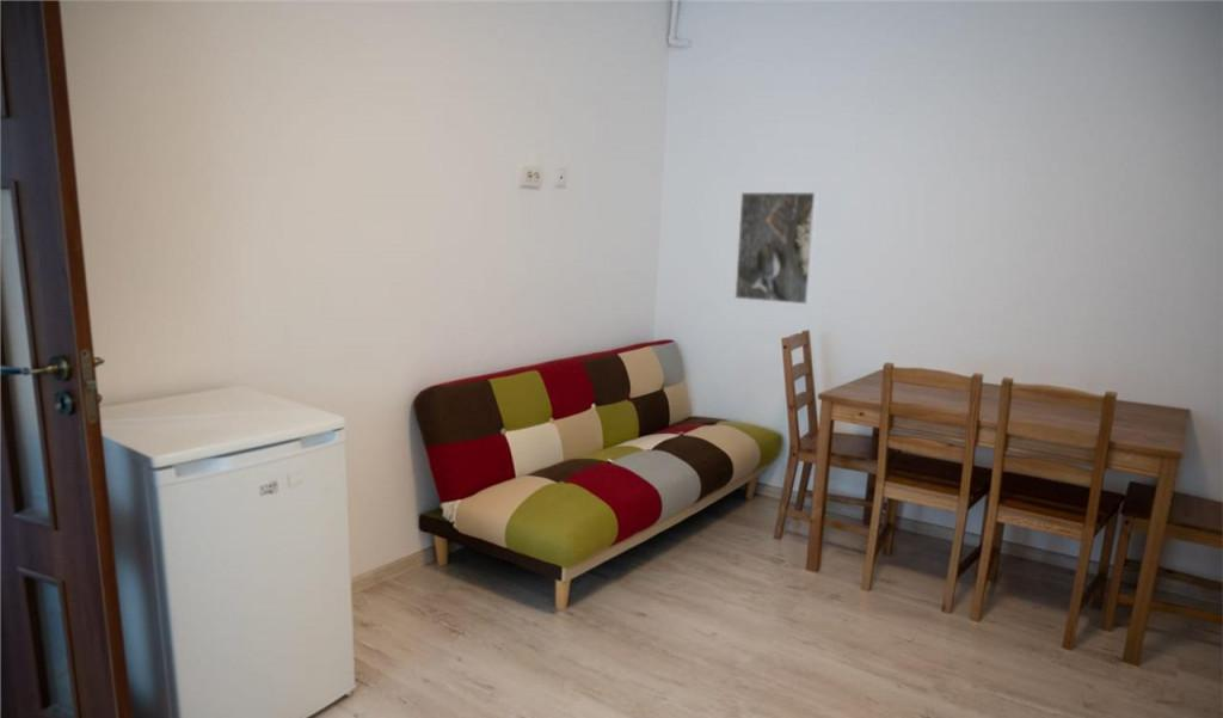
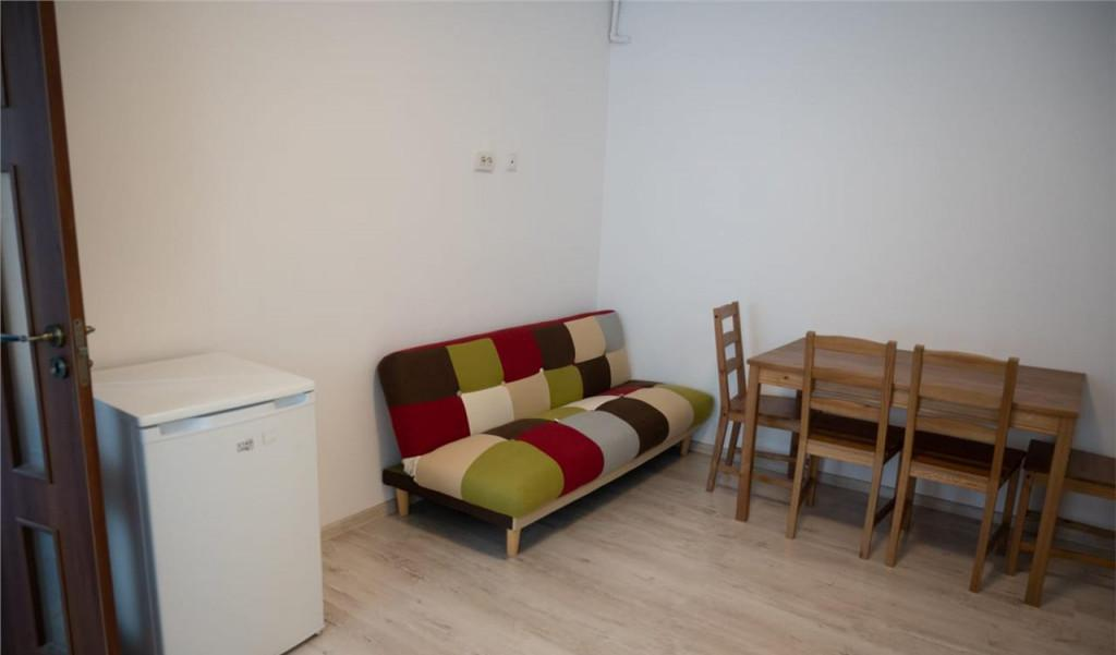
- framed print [735,191,818,305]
